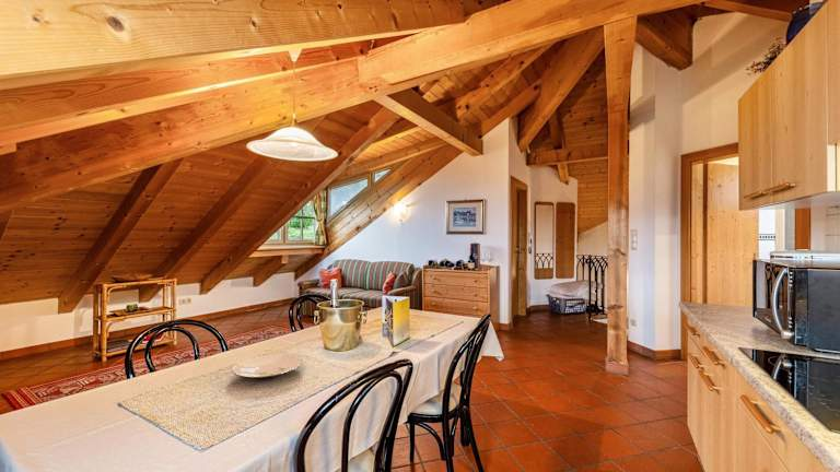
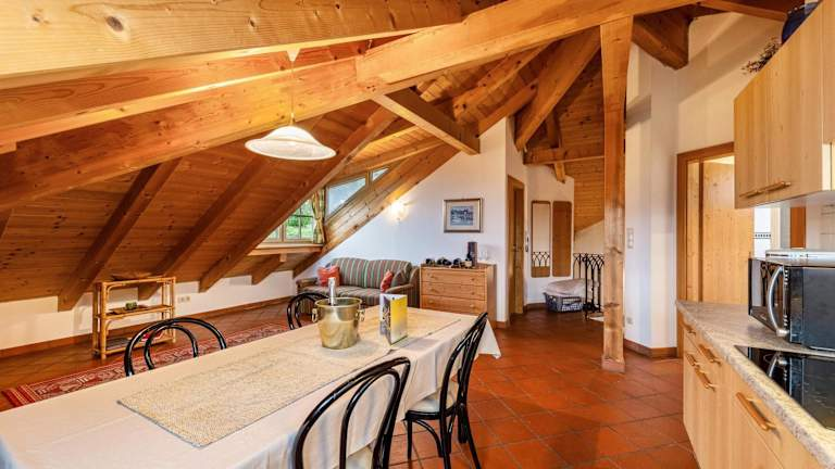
- plate [231,353,304,379]
